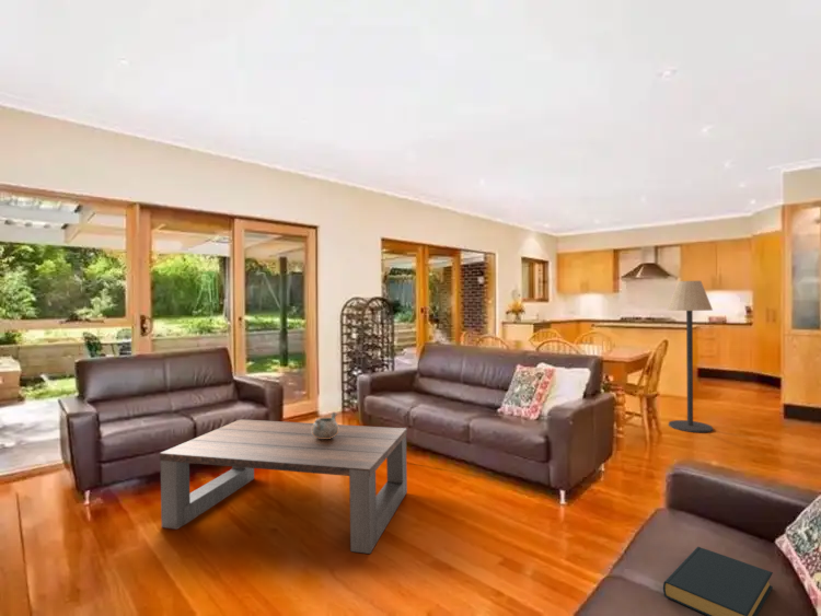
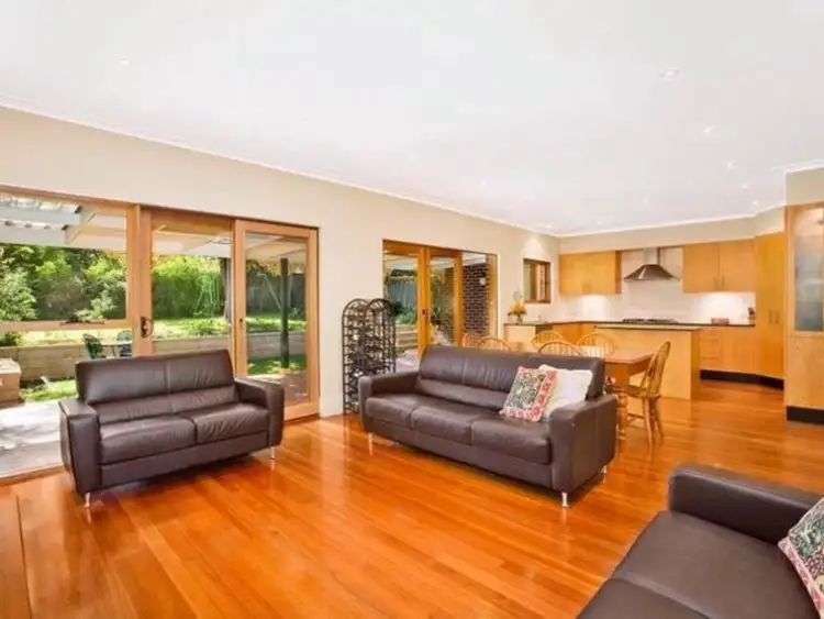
- decorative bowl [312,411,339,439]
- floor lamp [666,280,714,433]
- coffee table [159,418,408,555]
- hardback book [662,546,774,616]
